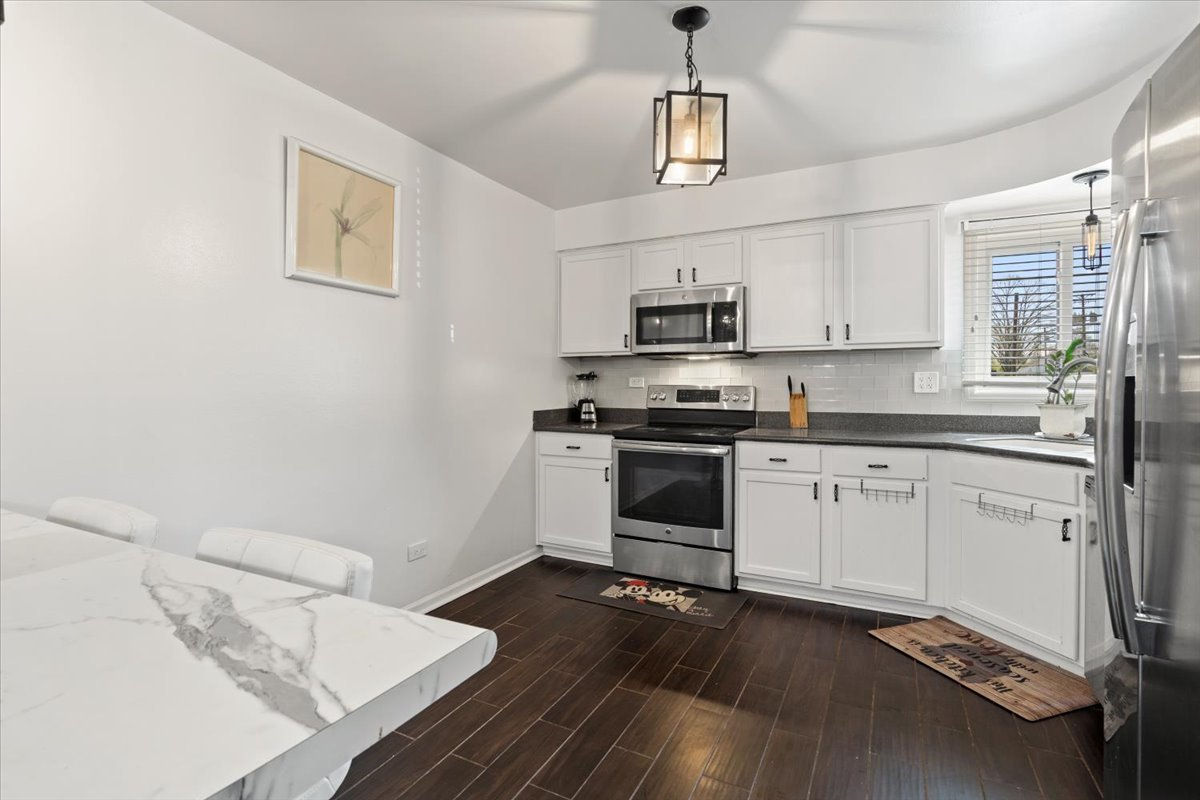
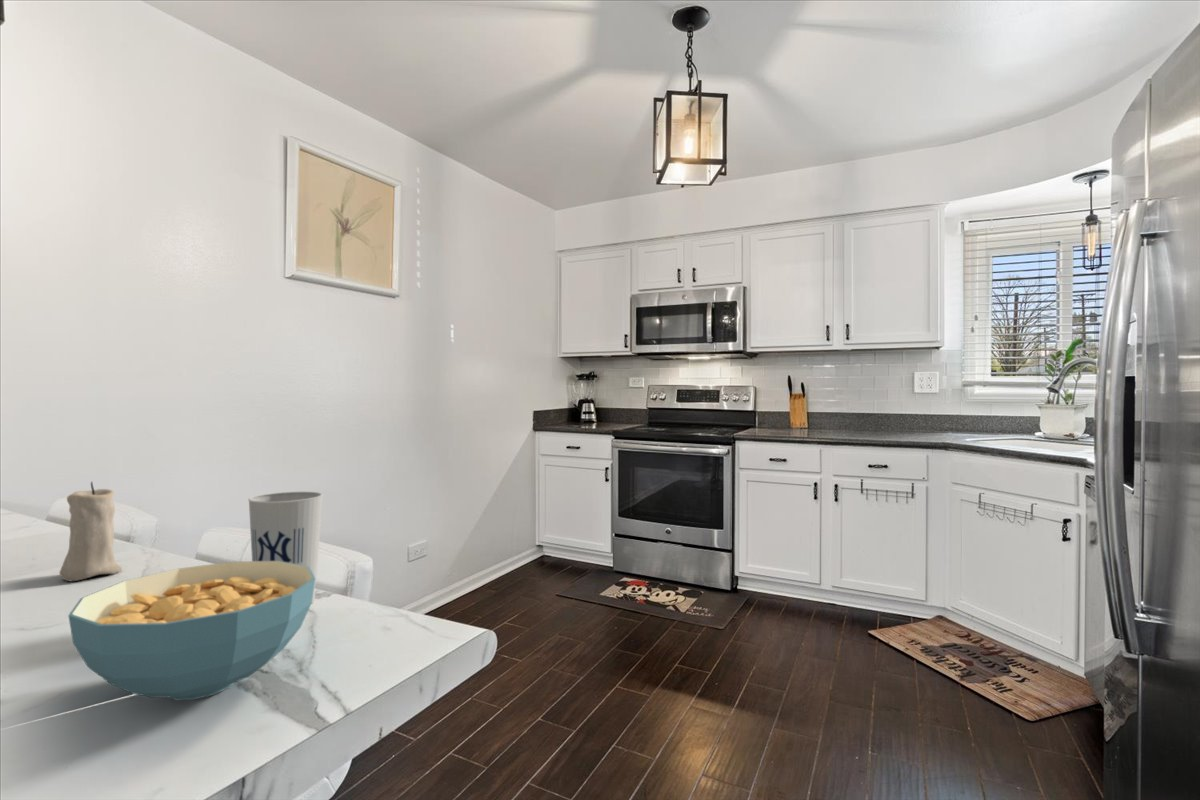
+ cereal bowl [67,560,316,701]
+ cup [247,491,324,605]
+ candle [58,481,123,582]
